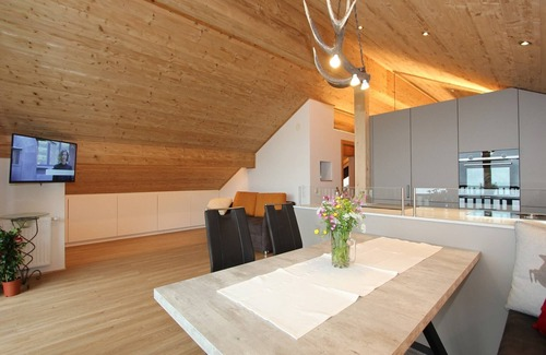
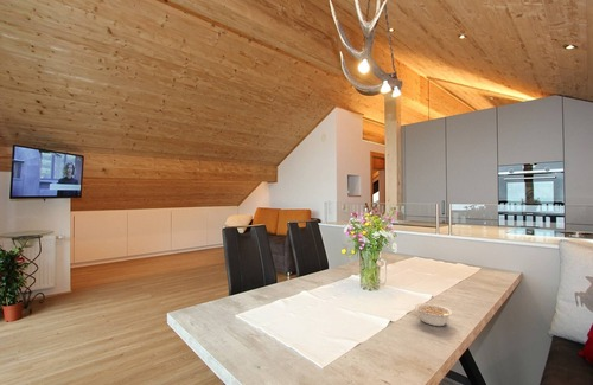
+ legume [414,302,453,327]
